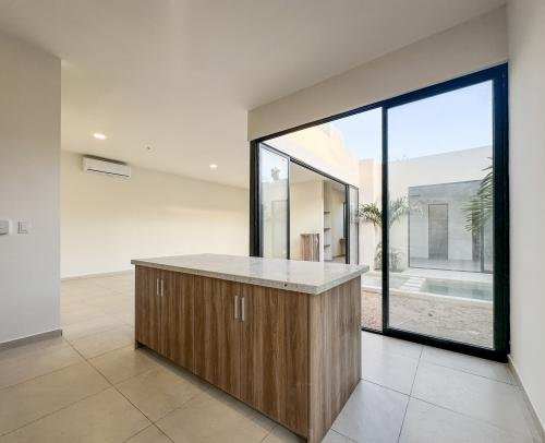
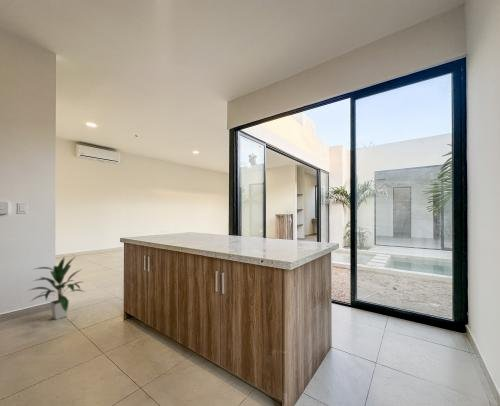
+ indoor plant [27,255,85,321]
